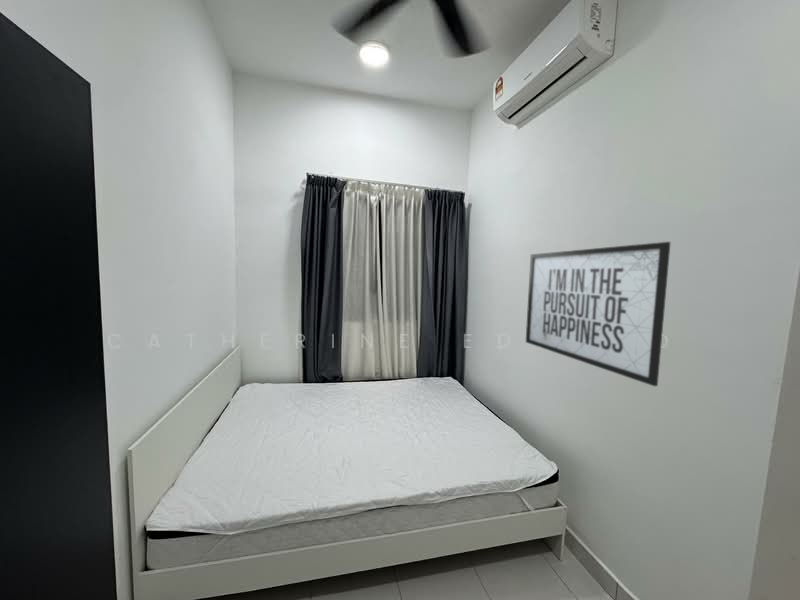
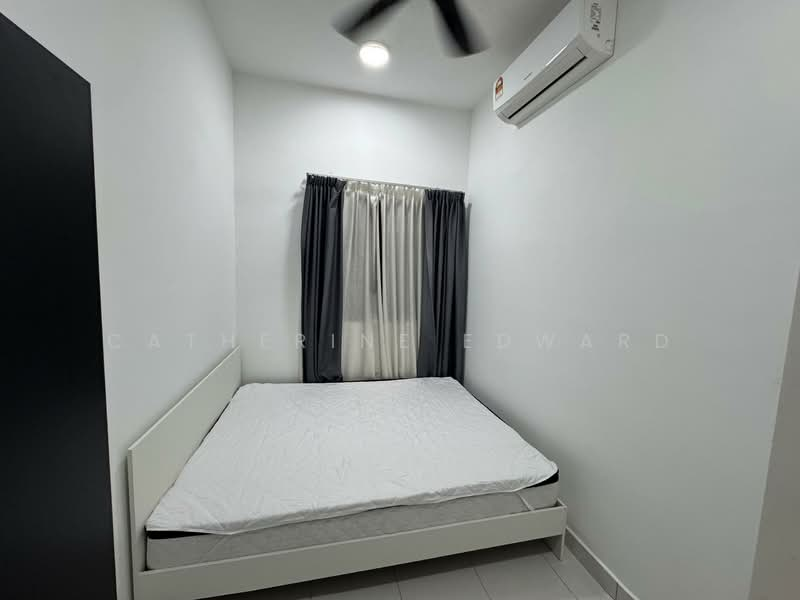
- mirror [525,241,672,387]
